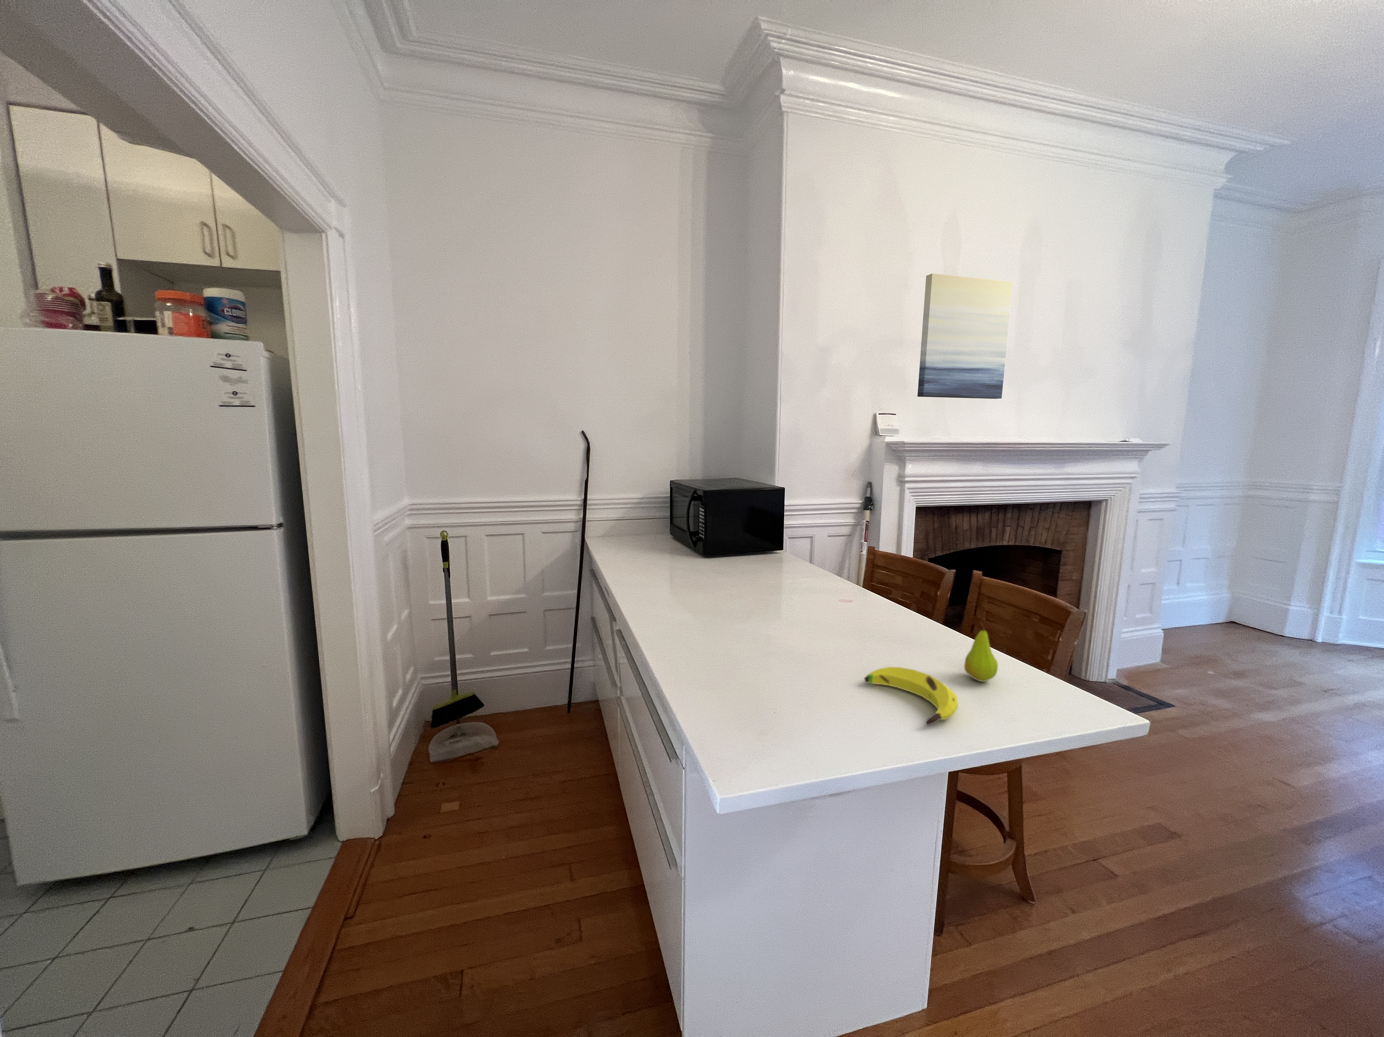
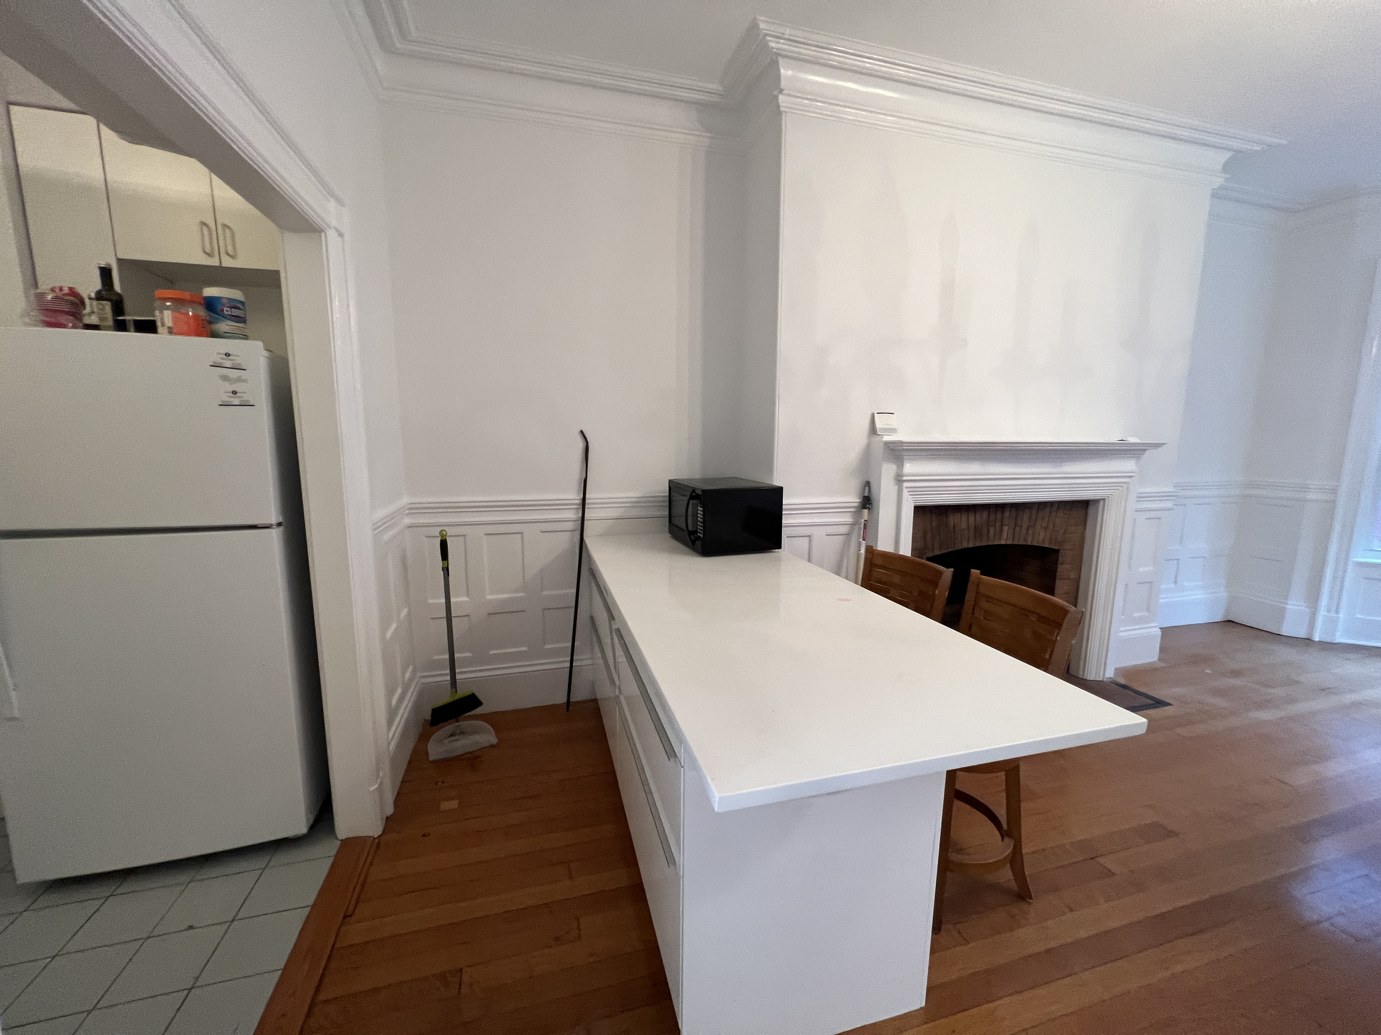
- banana [864,667,958,725]
- fruit [963,621,998,682]
- wall art [918,273,1013,399]
